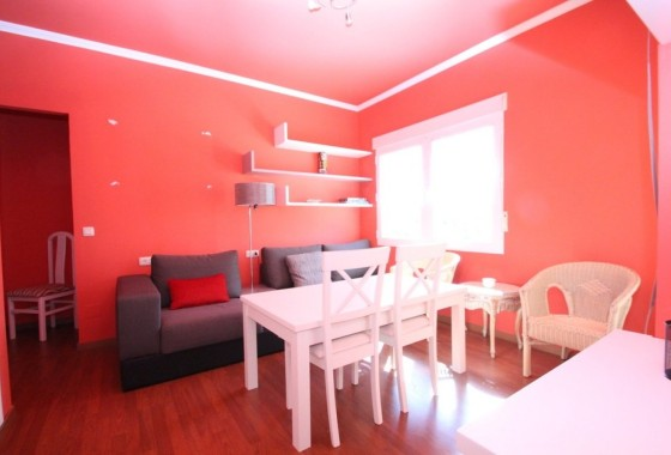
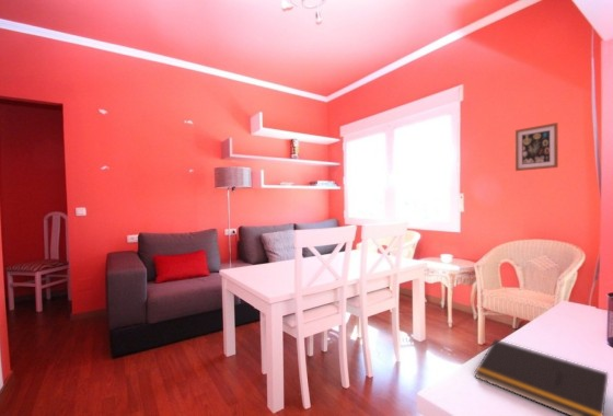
+ notepad [473,338,609,416]
+ wall art [514,122,559,172]
